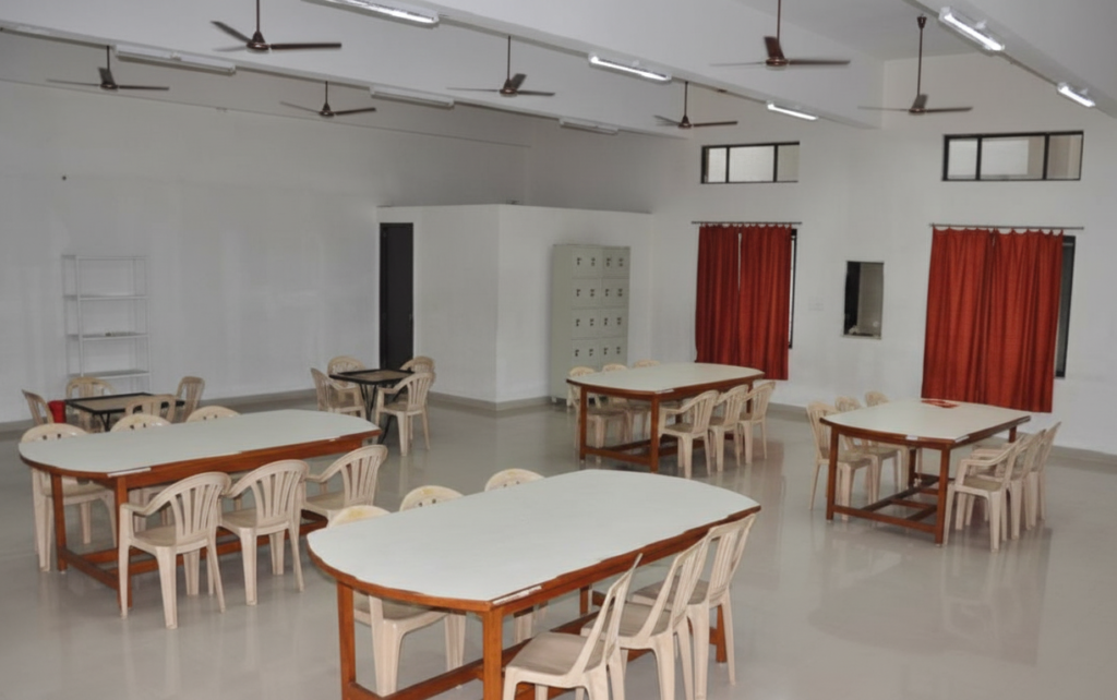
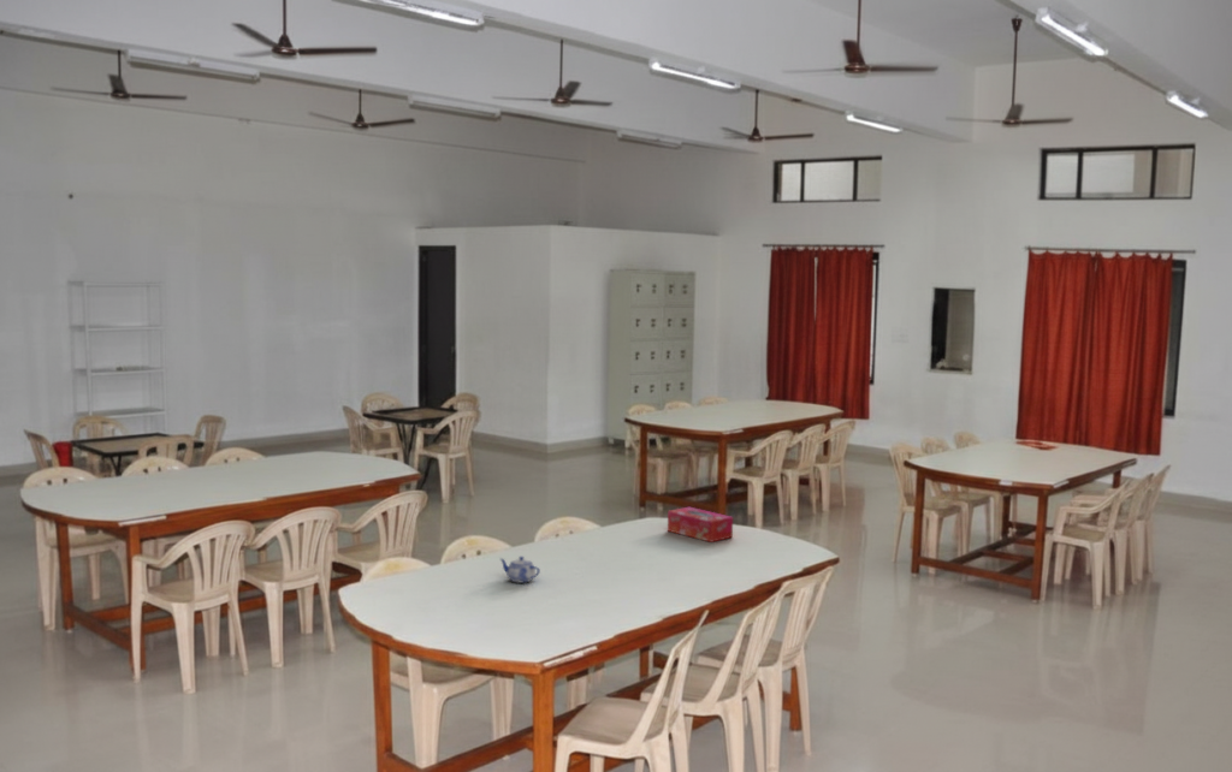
+ tissue box [667,506,734,544]
+ teapot [498,556,541,584]
